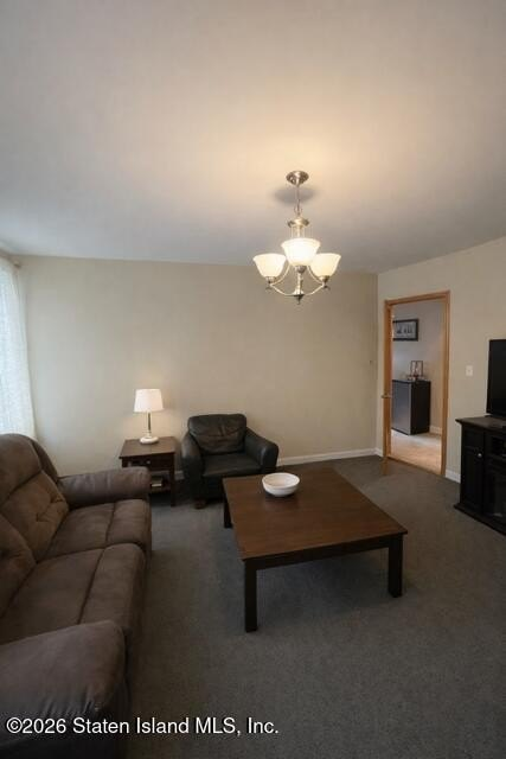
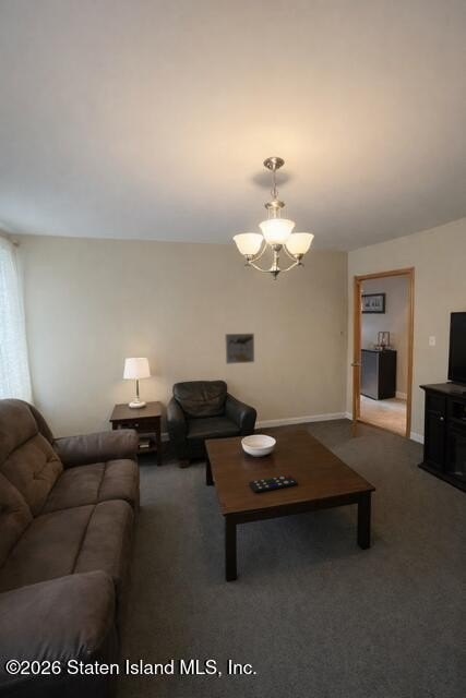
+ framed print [224,333,255,365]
+ remote control [248,474,299,494]
